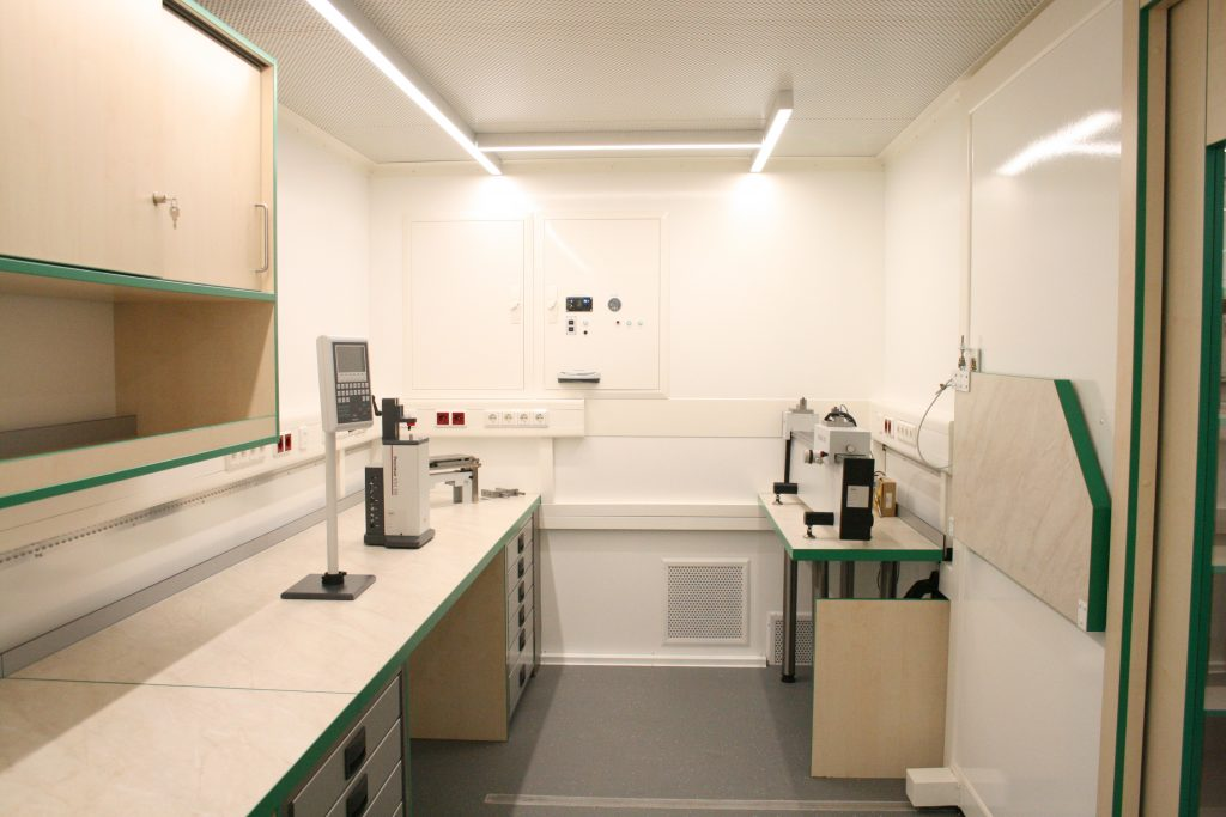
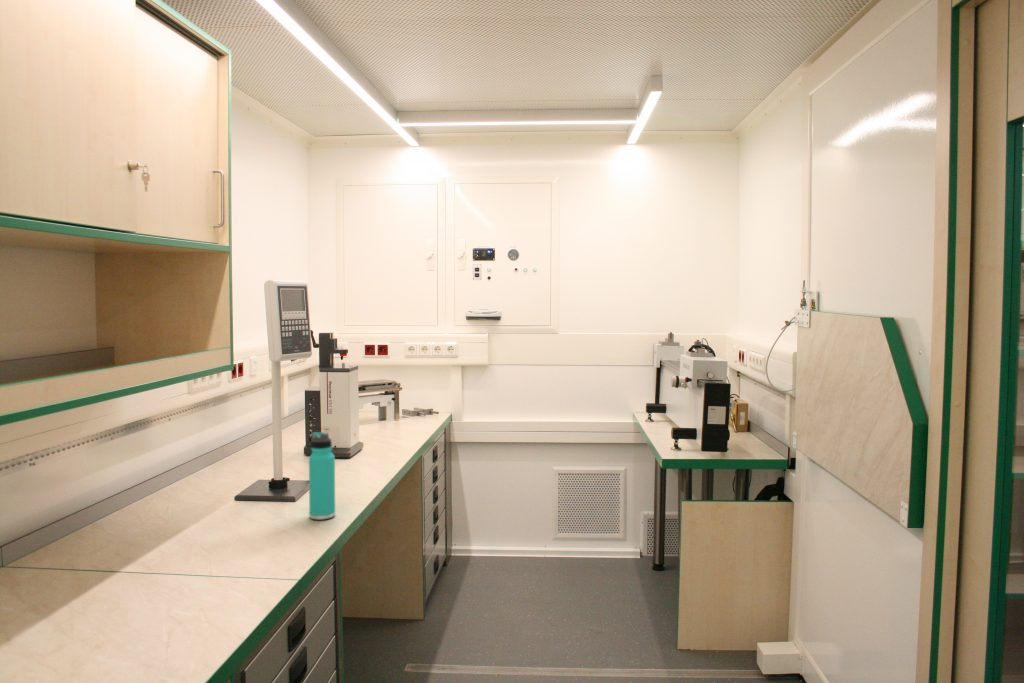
+ thermos bottle [308,431,336,521]
